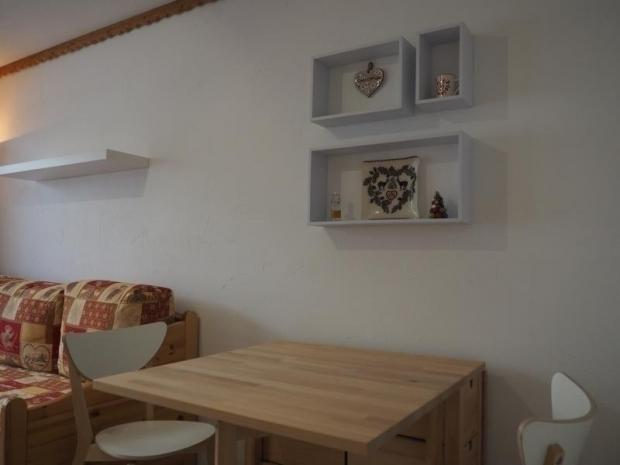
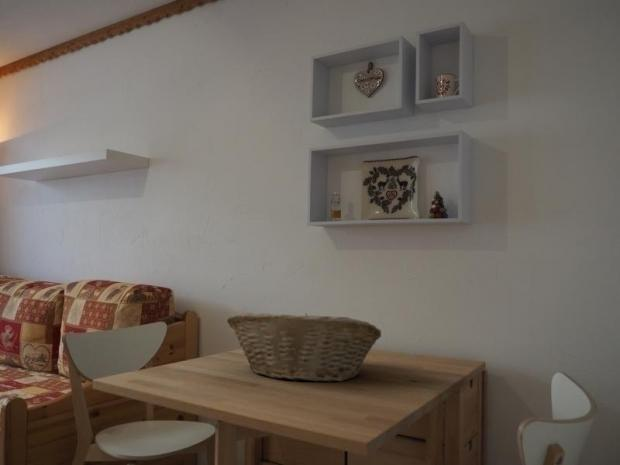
+ fruit basket [226,312,382,383]
